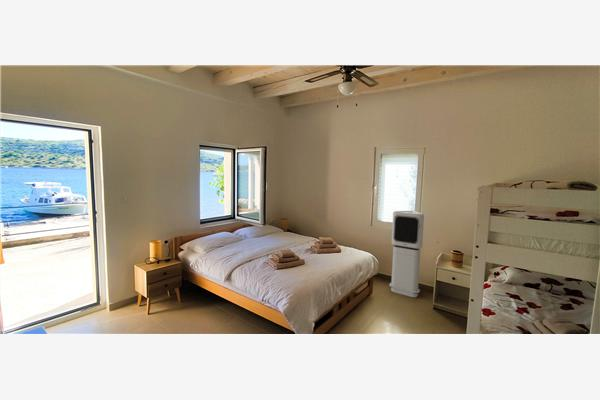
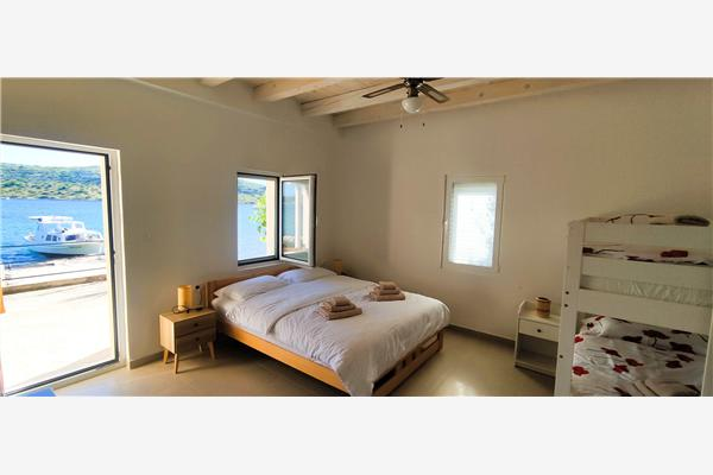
- air purifier [389,210,425,298]
